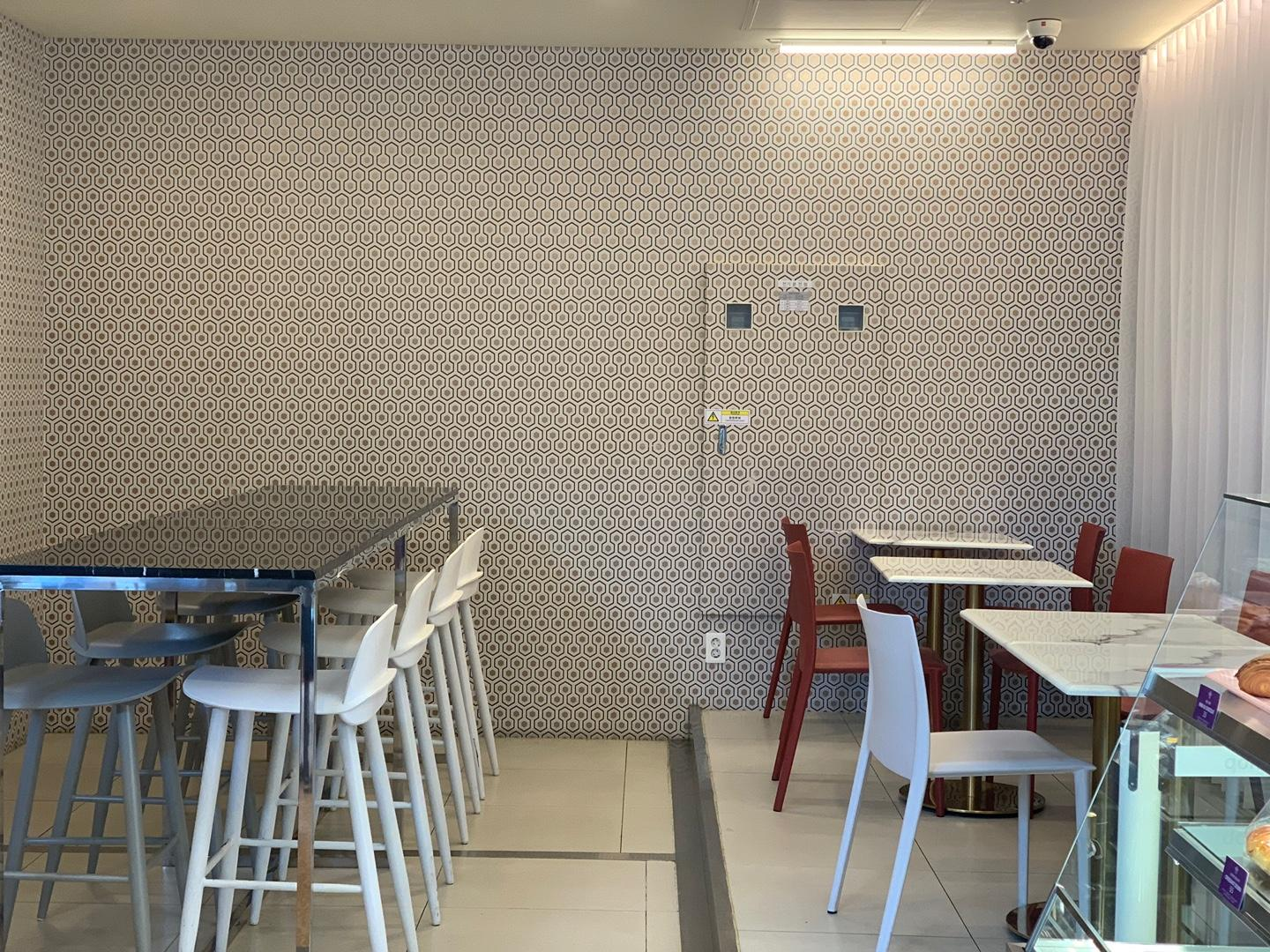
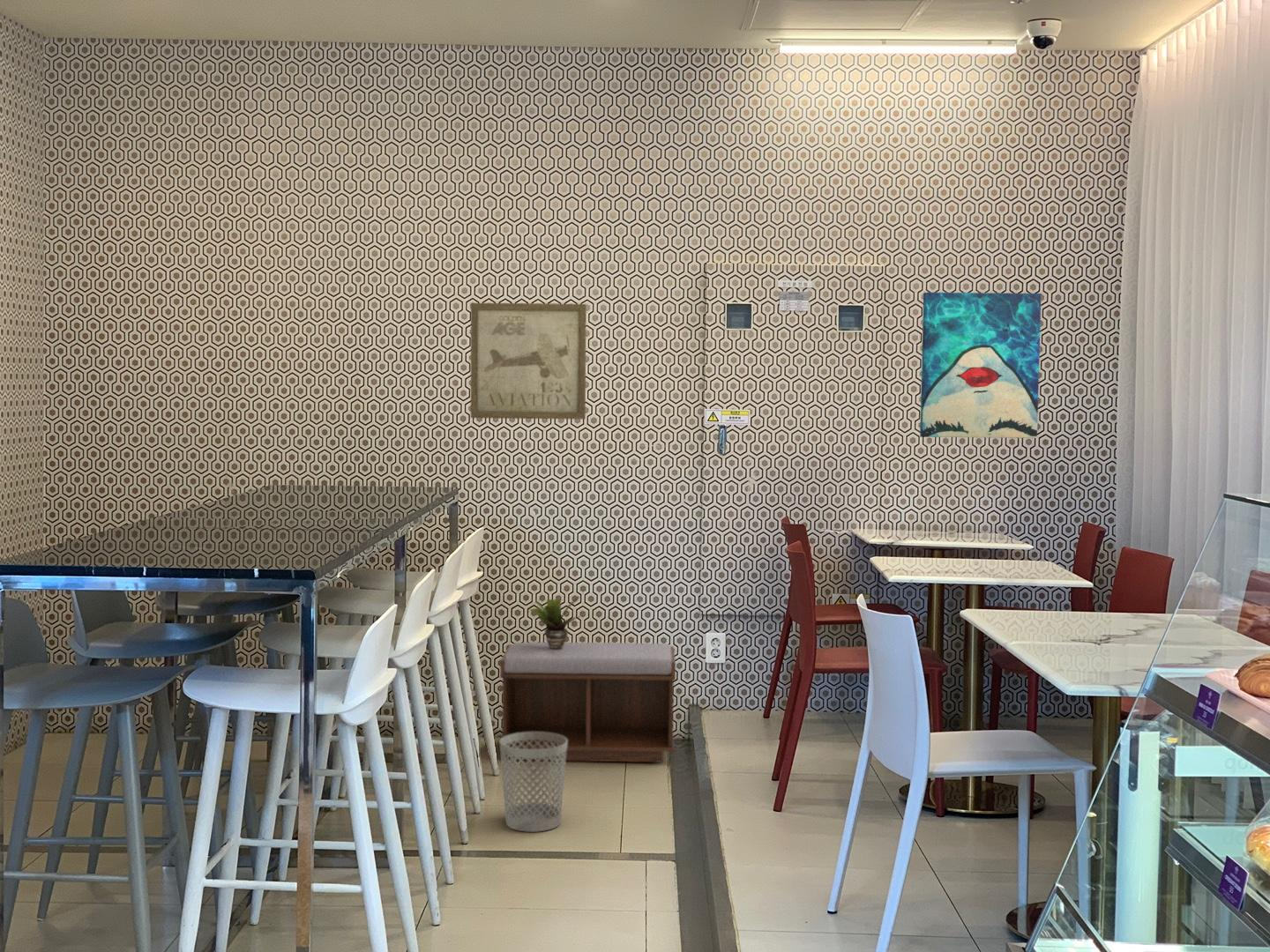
+ wastebasket [498,732,568,833]
+ wall art [470,302,587,420]
+ bench [499,642,676,763]
+ potted plant [528,595,586,650]
+ wall art [919,292,1042,439]
